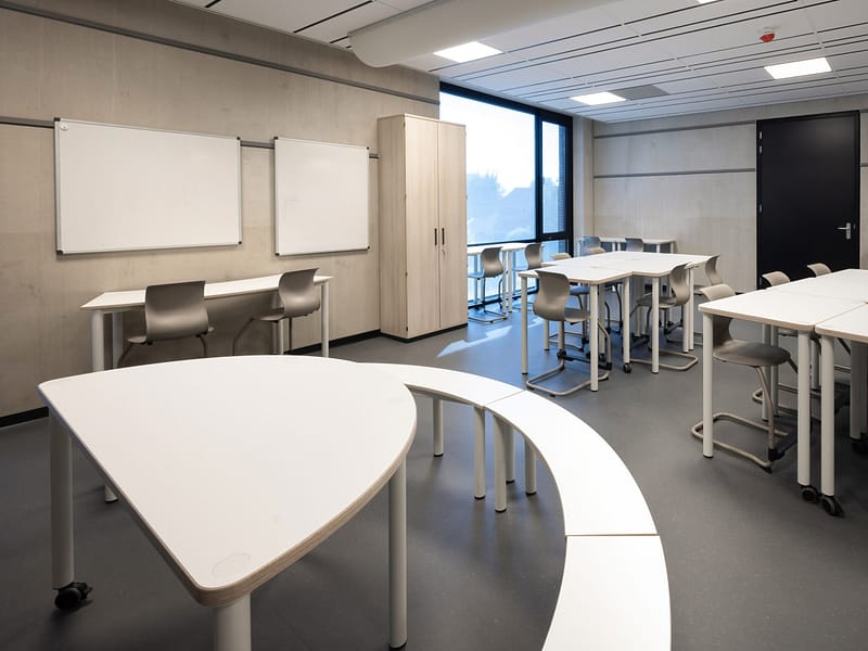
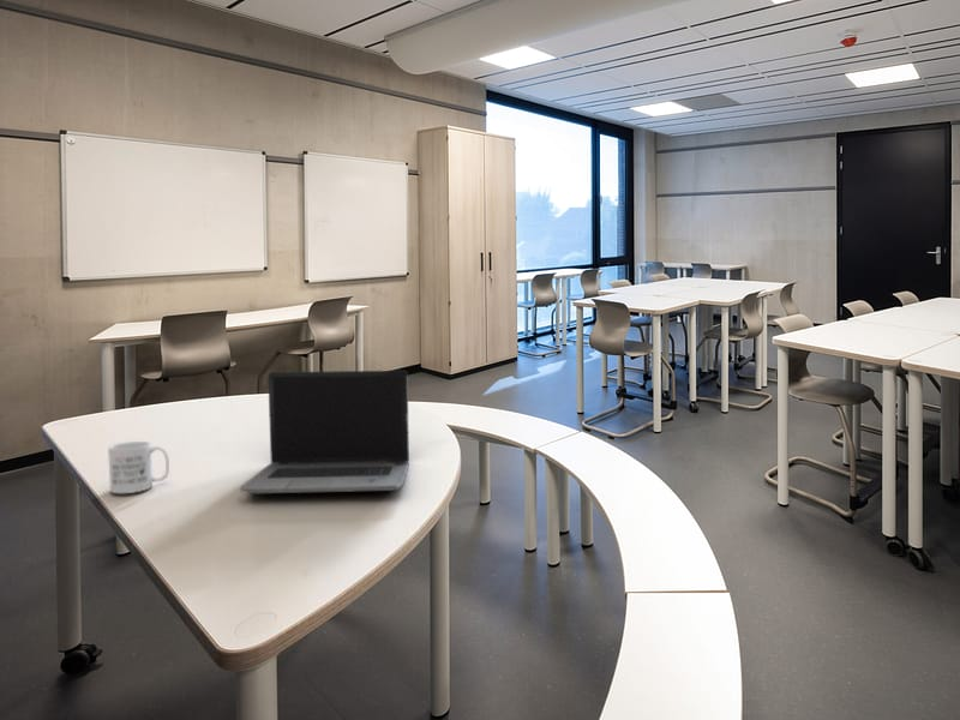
+ mug [107,440,170,494]
+ laptop computer [239,370,410,494]
